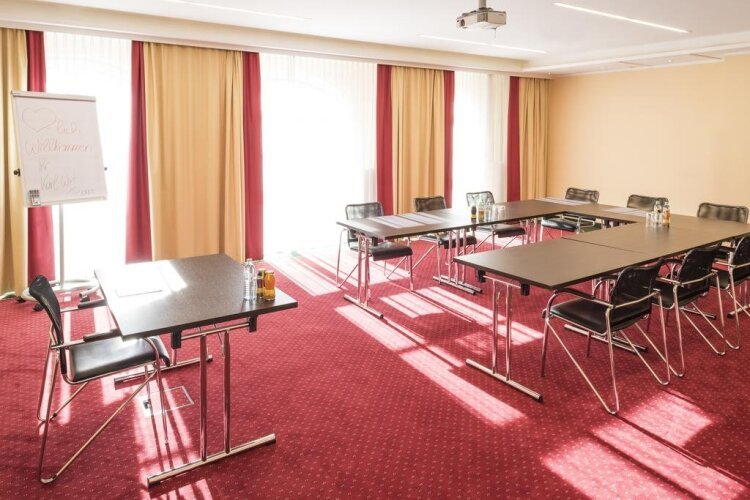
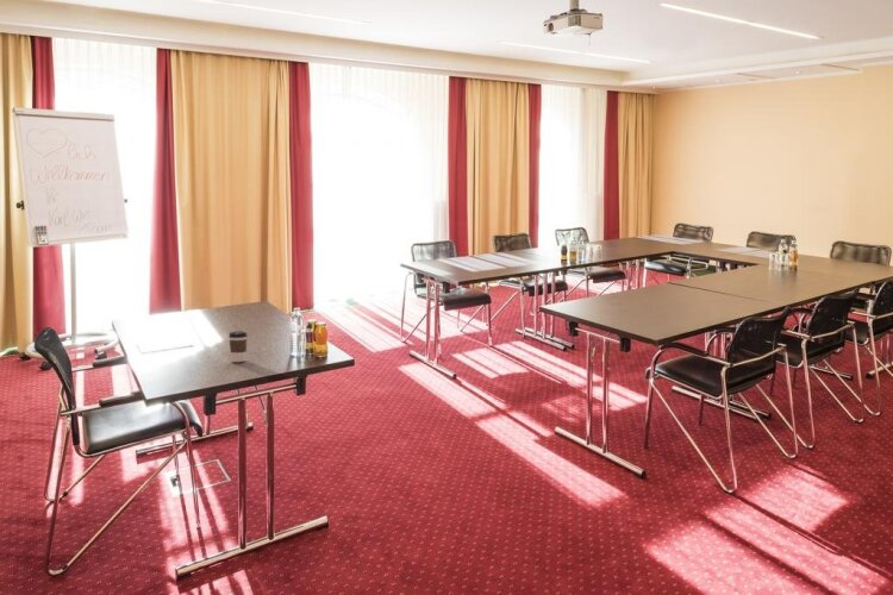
+ coffee cup [227,330,249,363]
